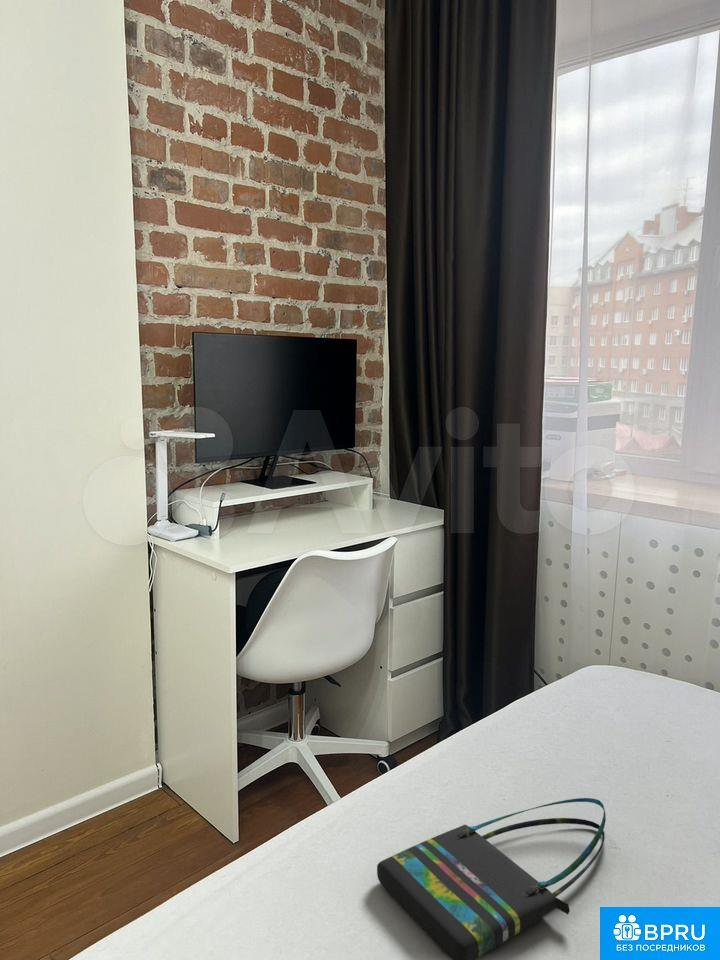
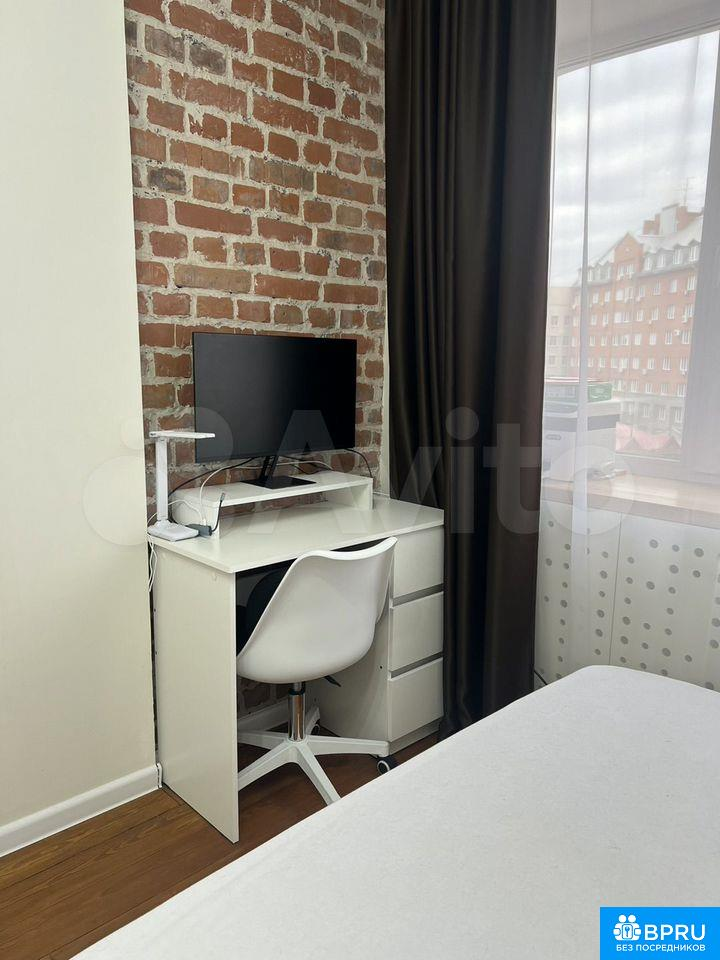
- tote bag [376,797,607,960]
